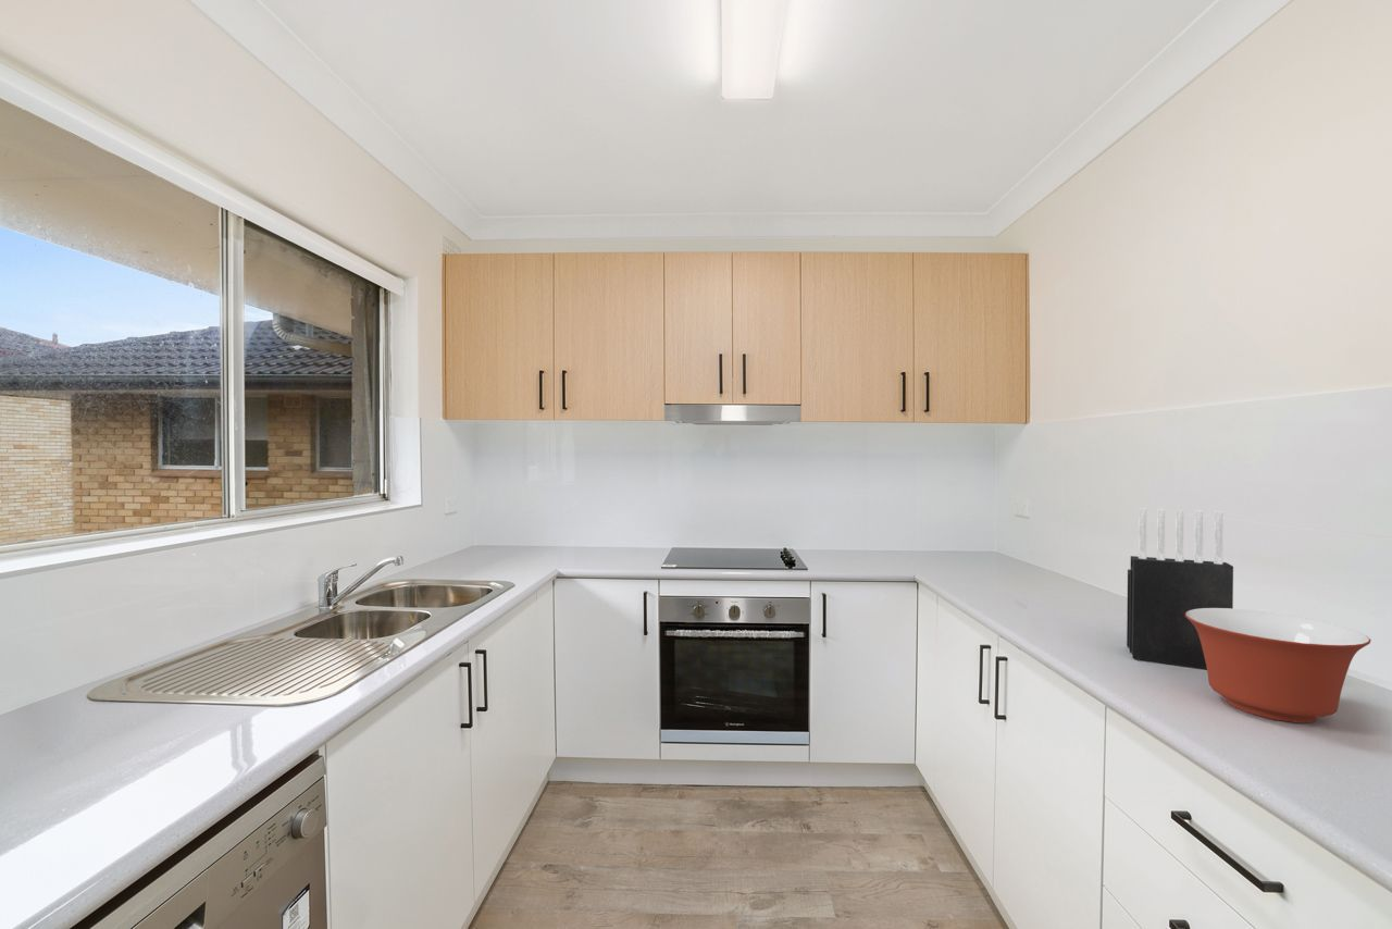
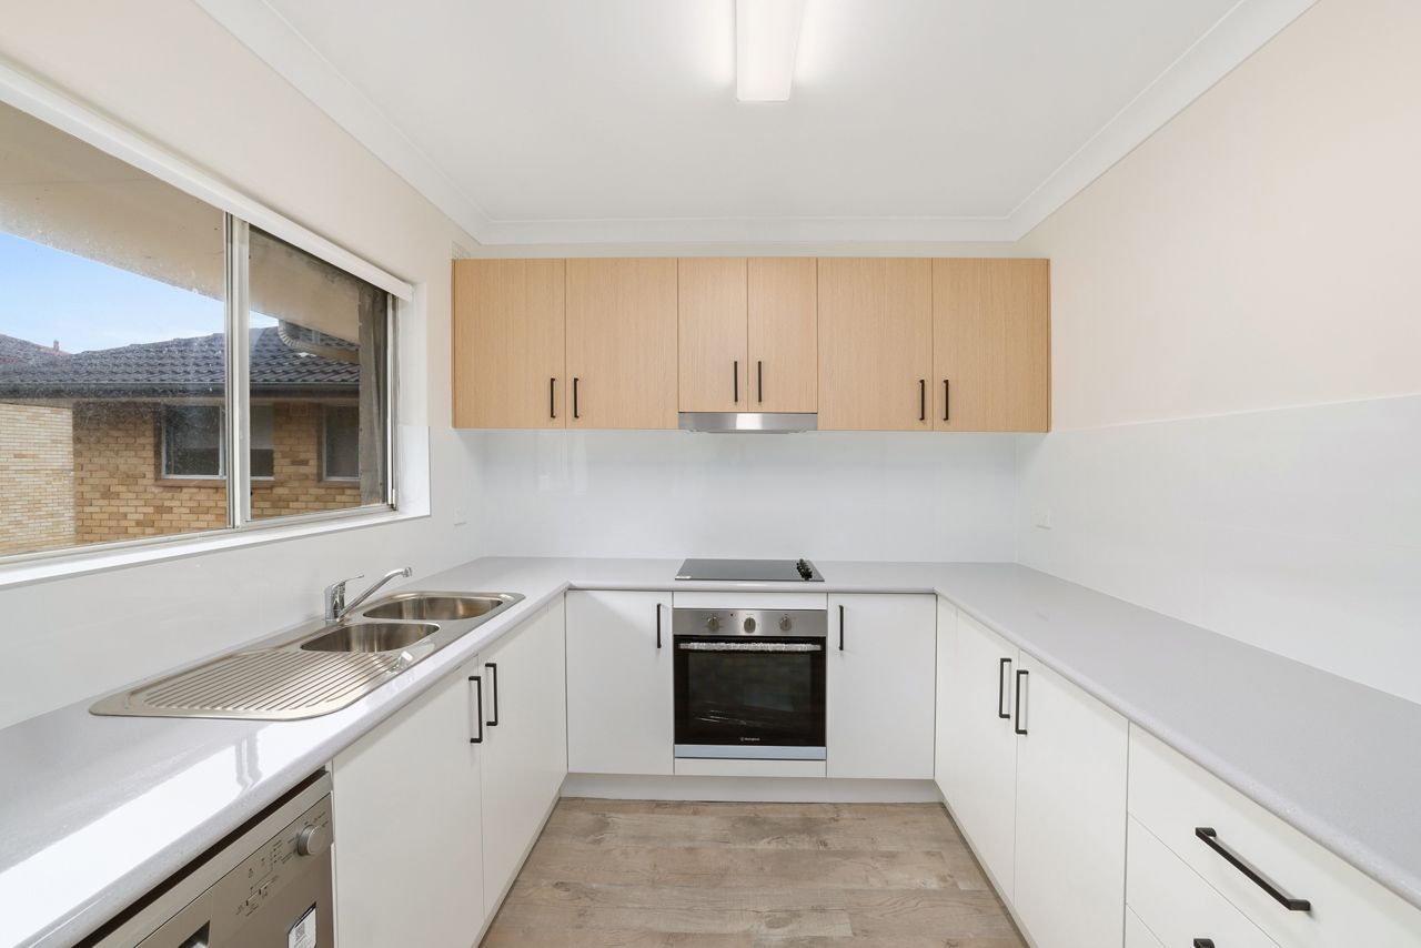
- knife block [1126,507,1234,670]
- mixing bowl [1185,608,1371,723]
